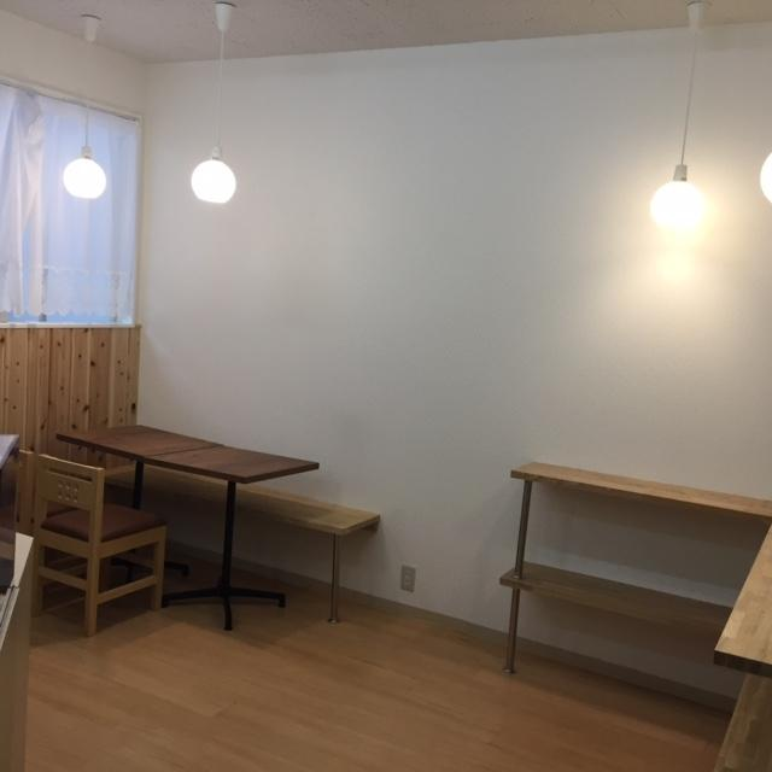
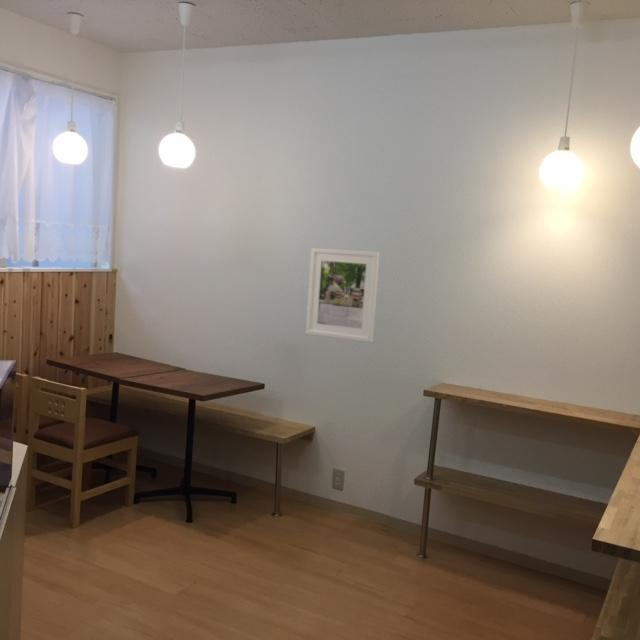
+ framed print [305,247,381,343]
